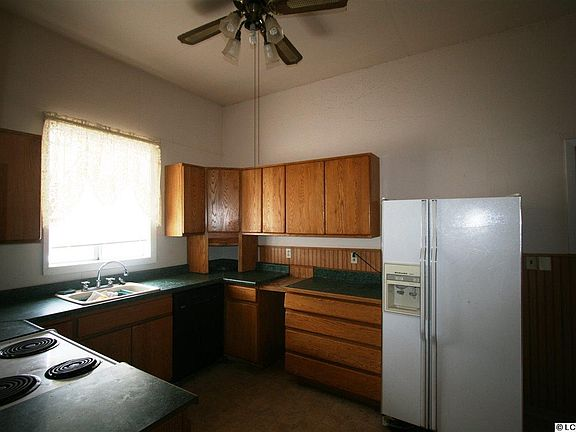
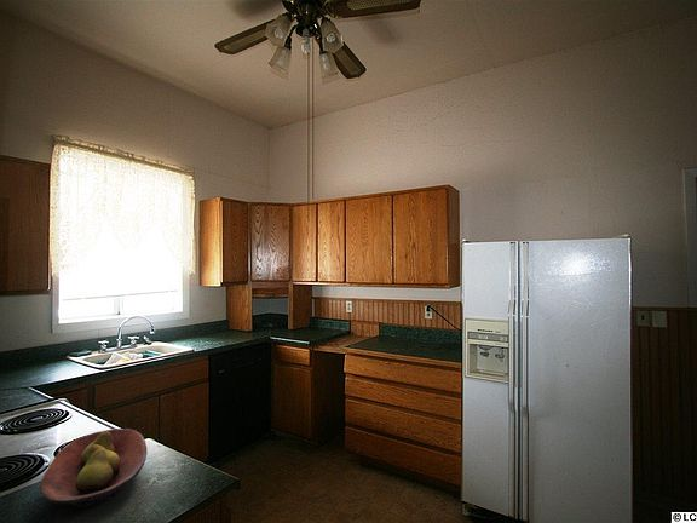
+ fruit bowl [40,427,148,508]
